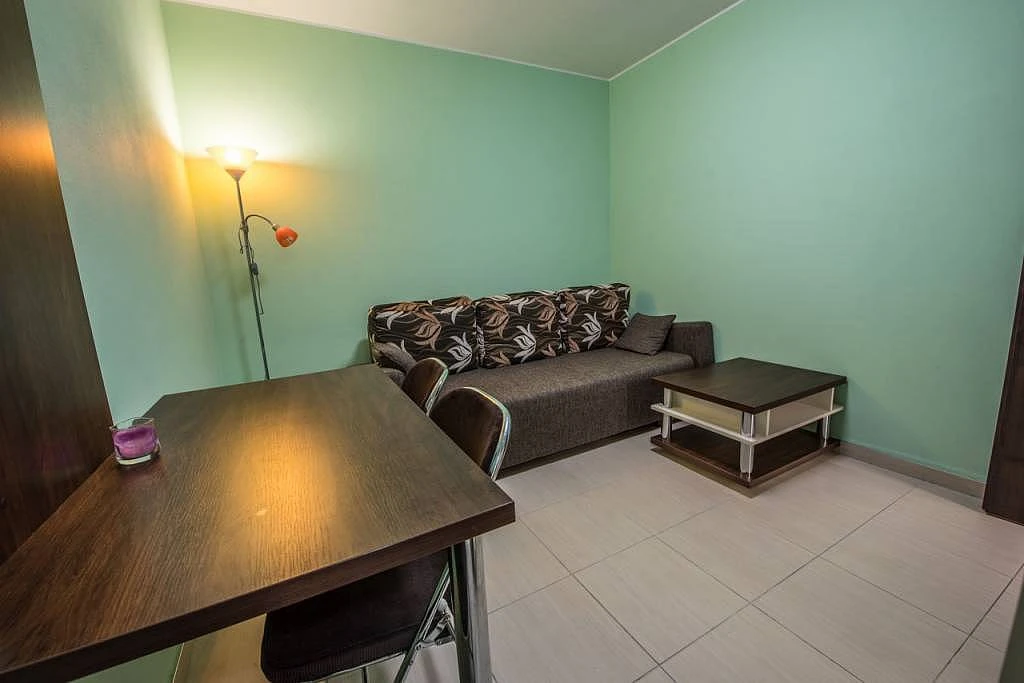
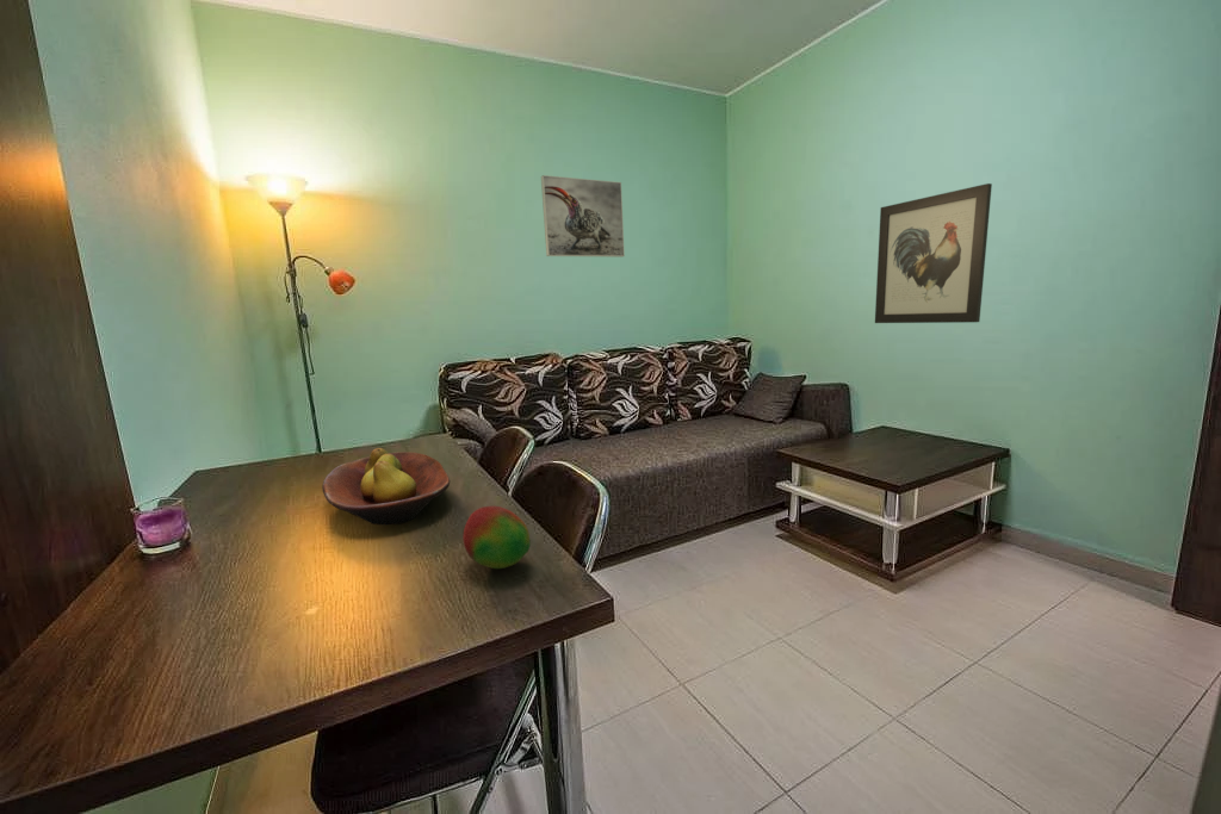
+ fruit bowl [321,447,451,527]
+ wall art [874,182,993,324]
+ fruit [461,505,532,570]
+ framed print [540,174,626,259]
